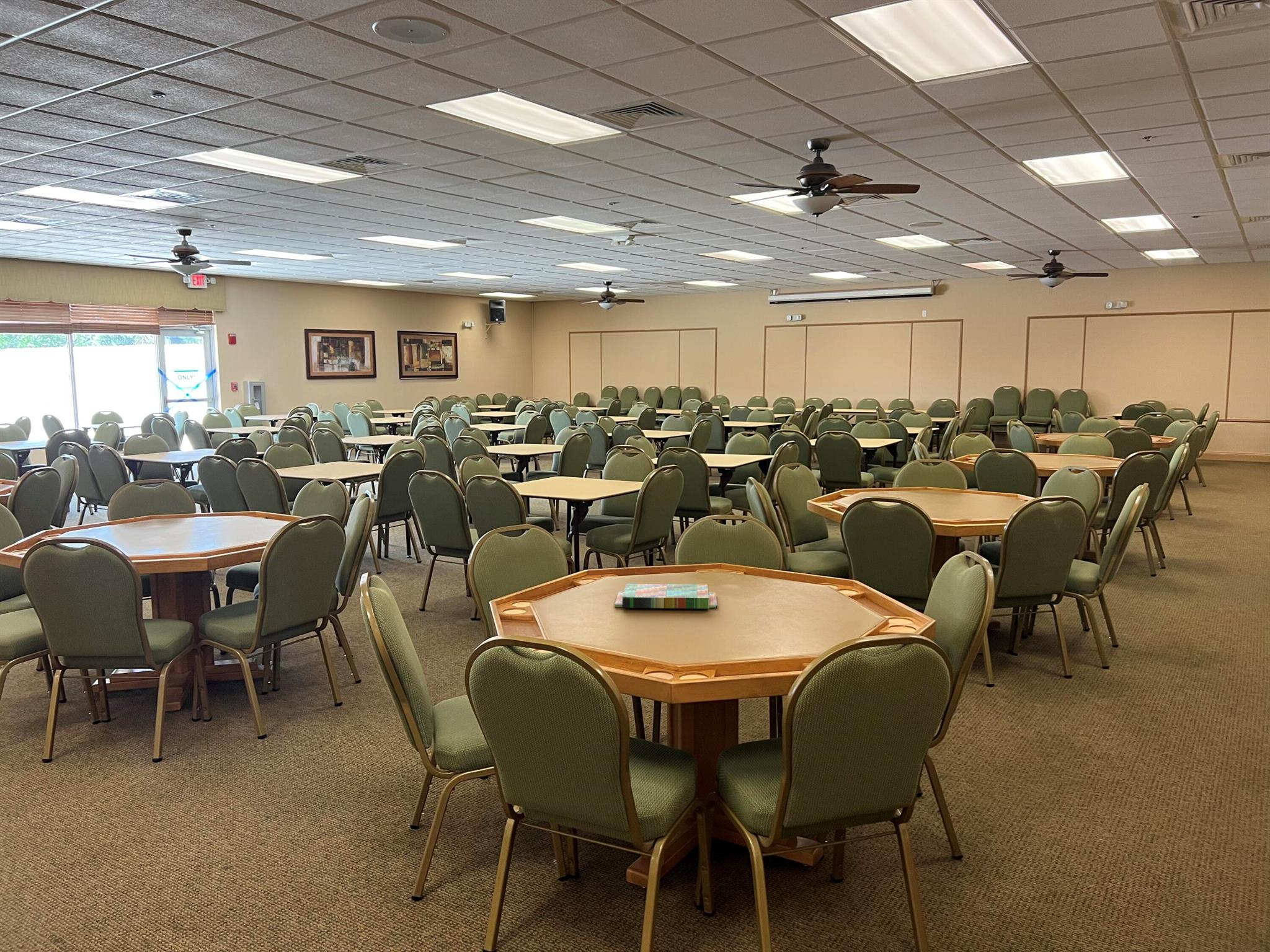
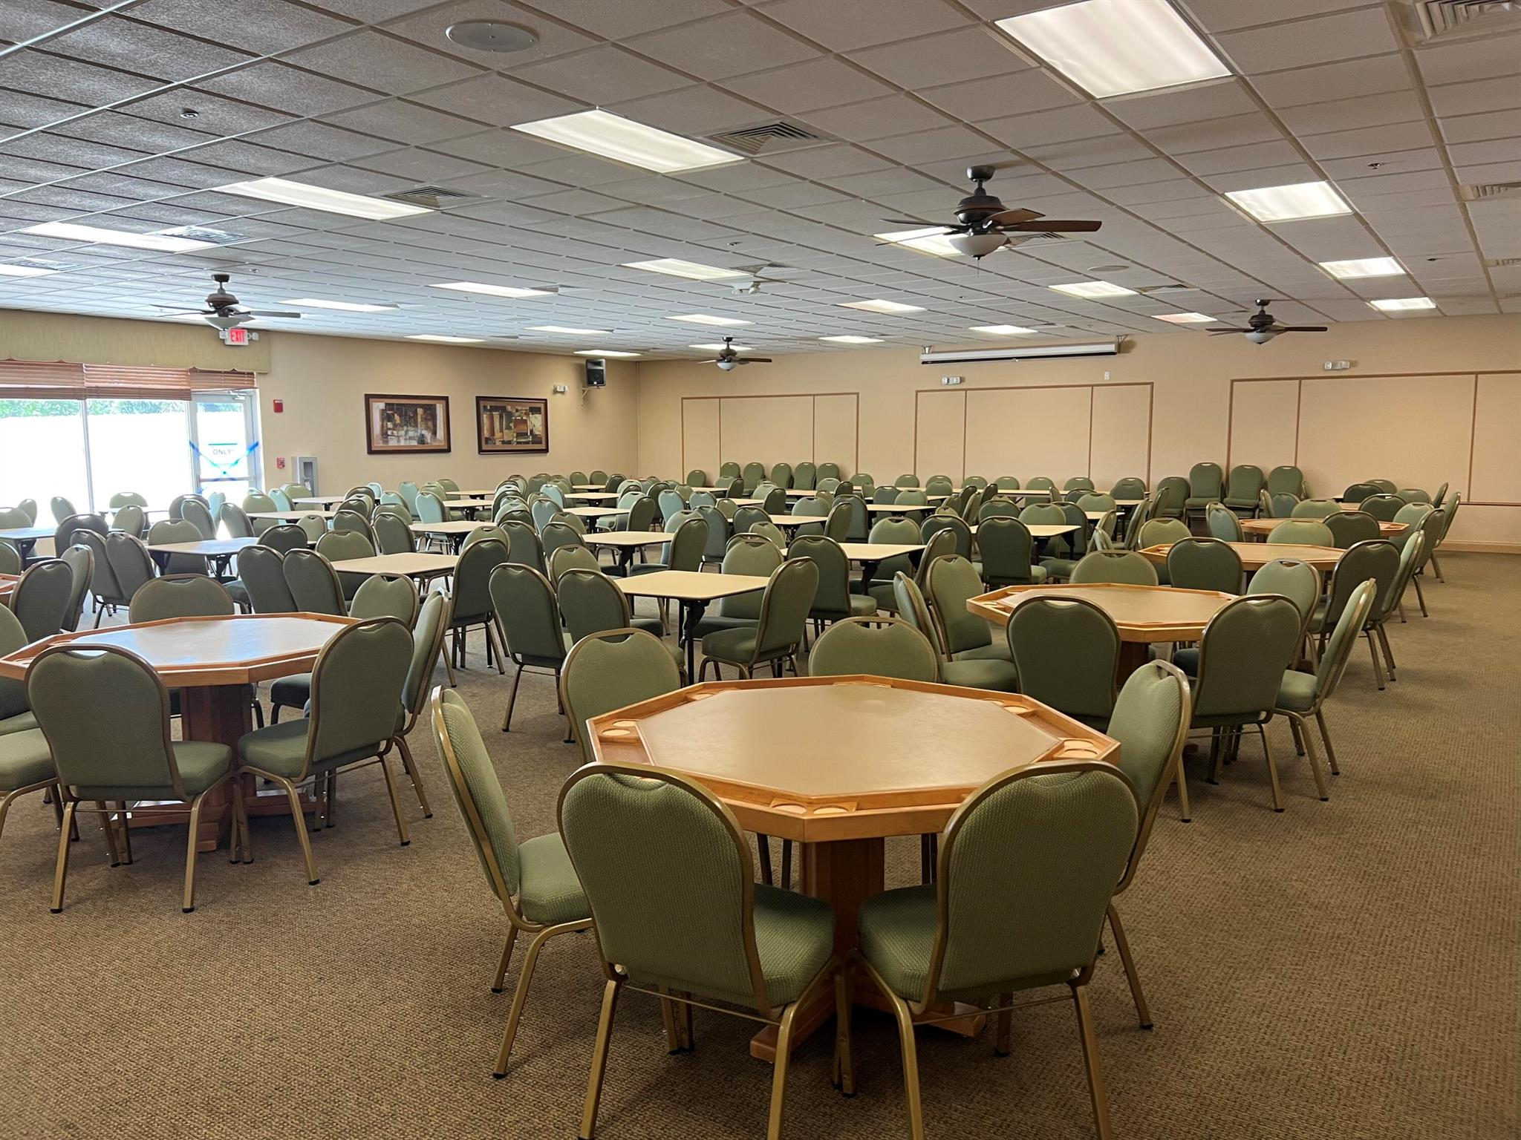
- board game [614,583,718,609]
